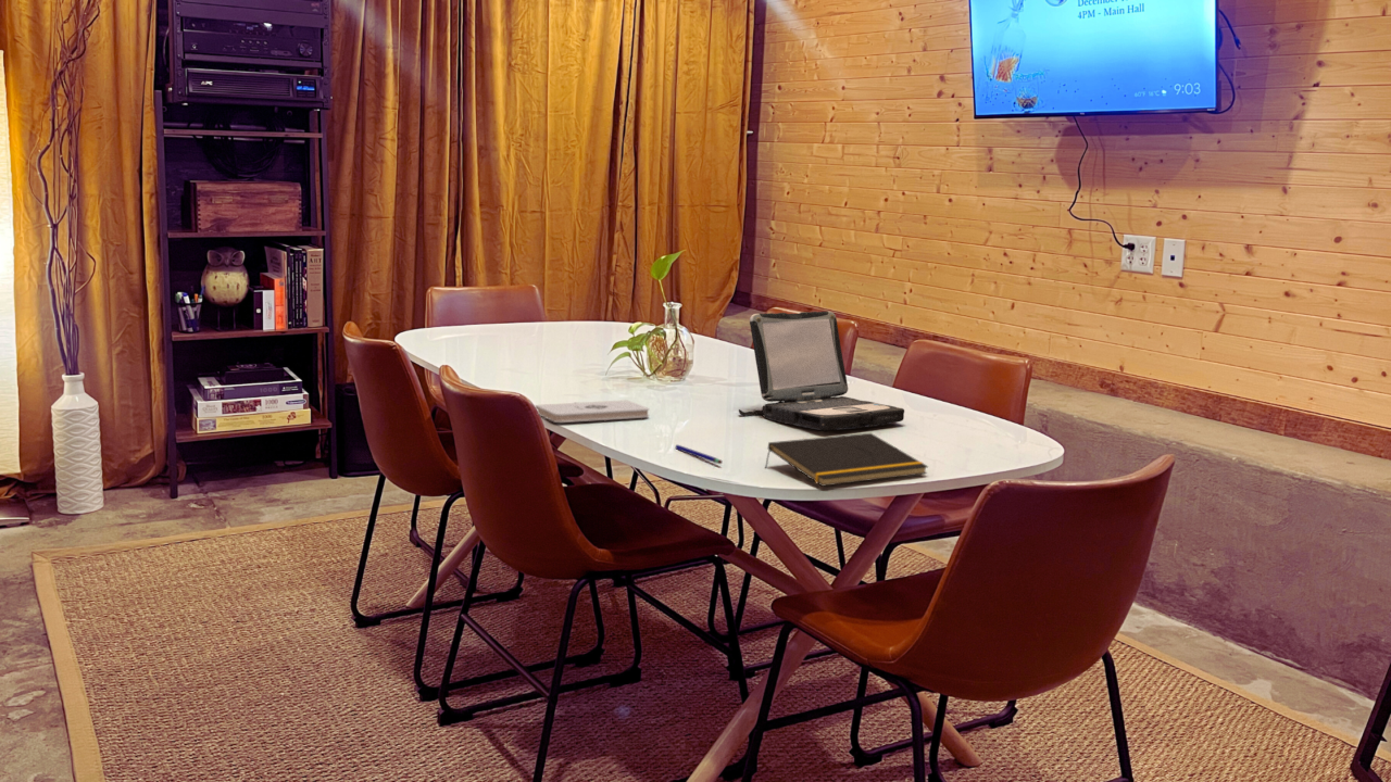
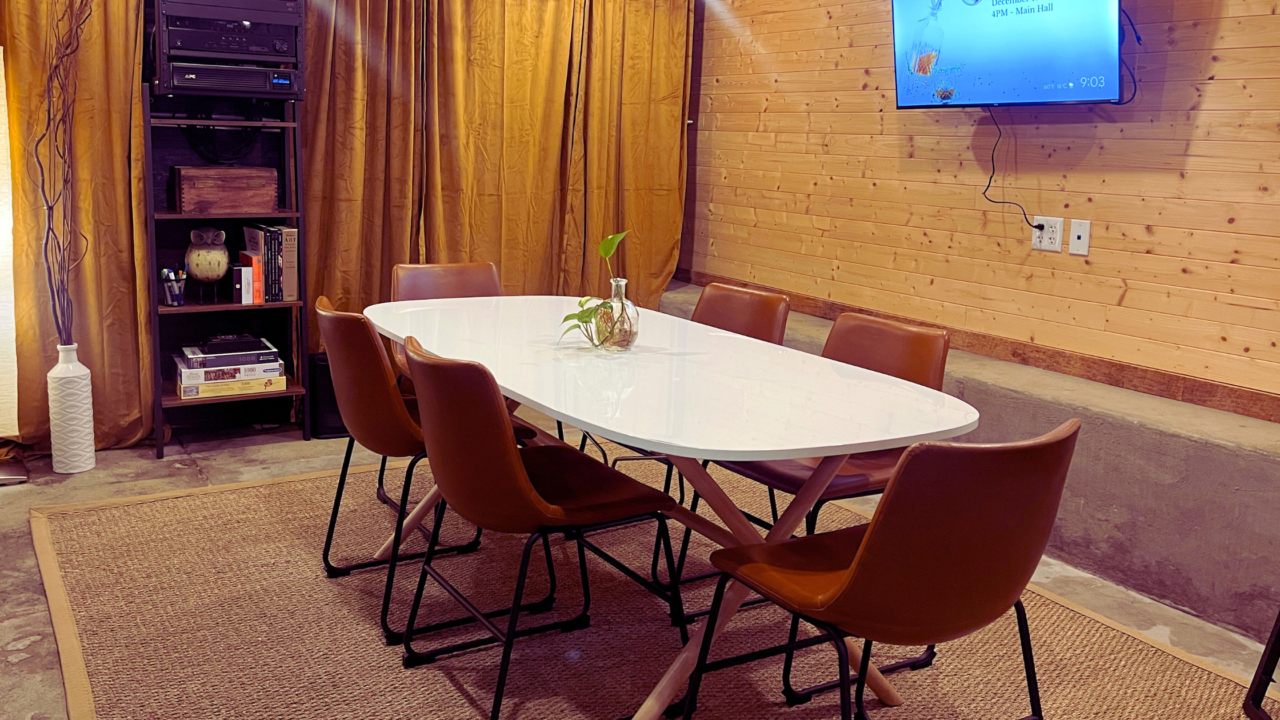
- notepad [534,399,650,424]
- laptop [738,311,905,431]
- notepad [764,432,929,488]
- pen [674,444,724,465]
